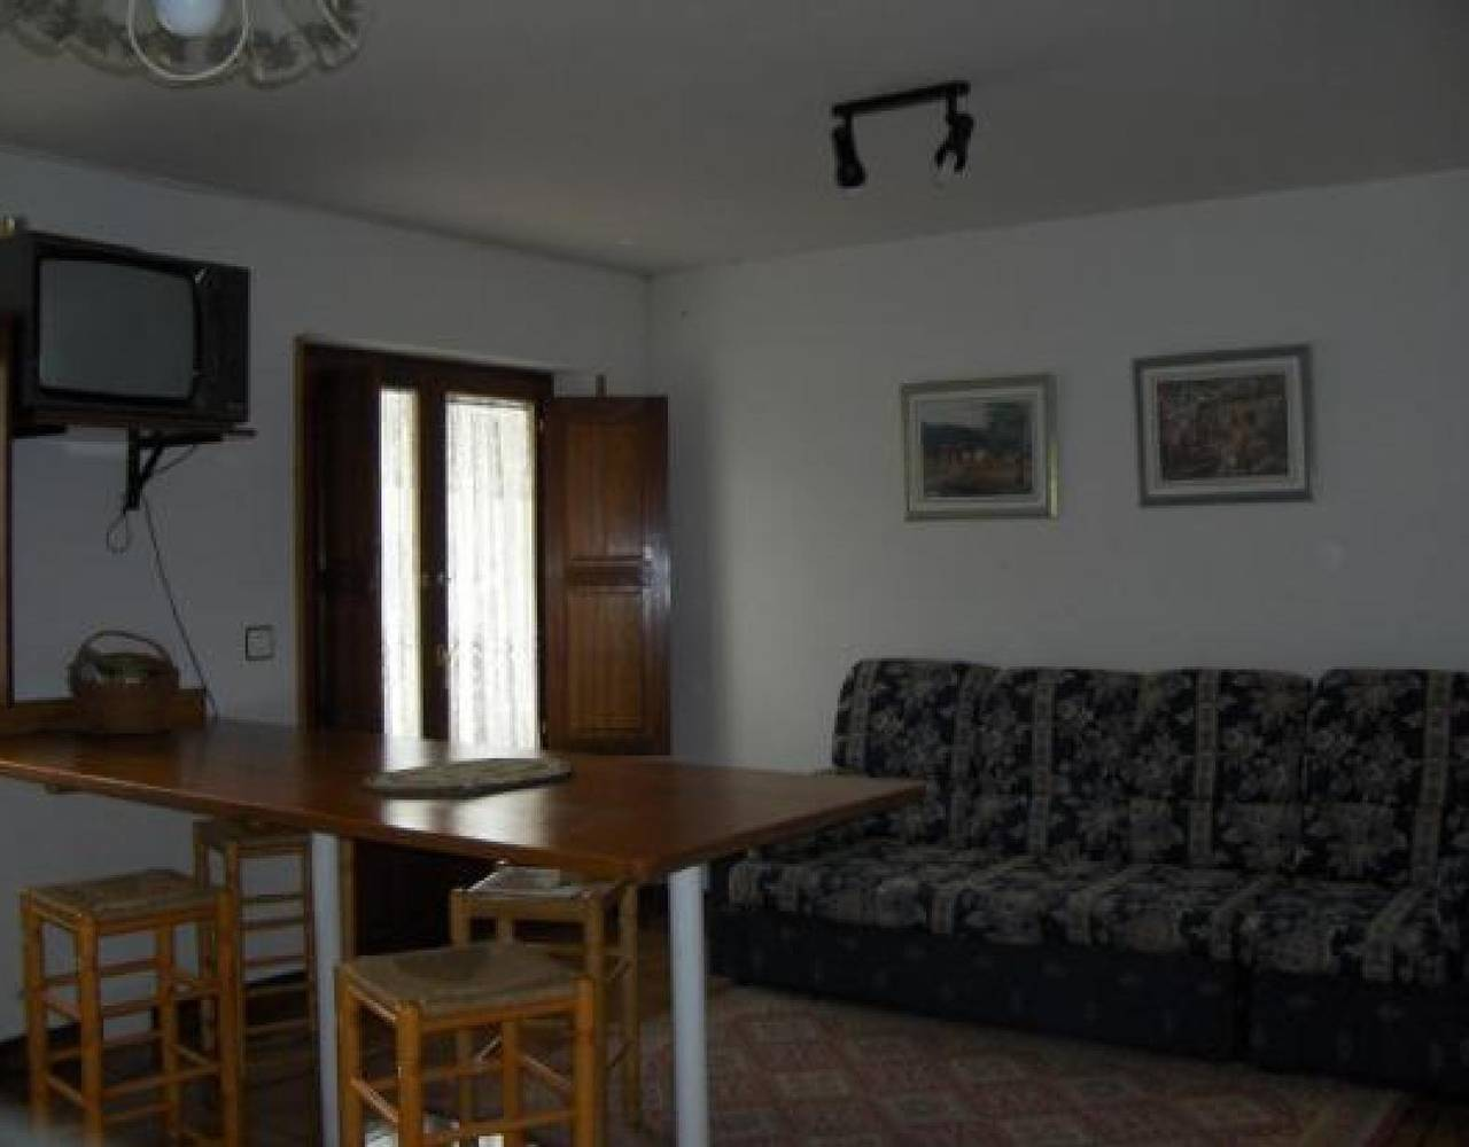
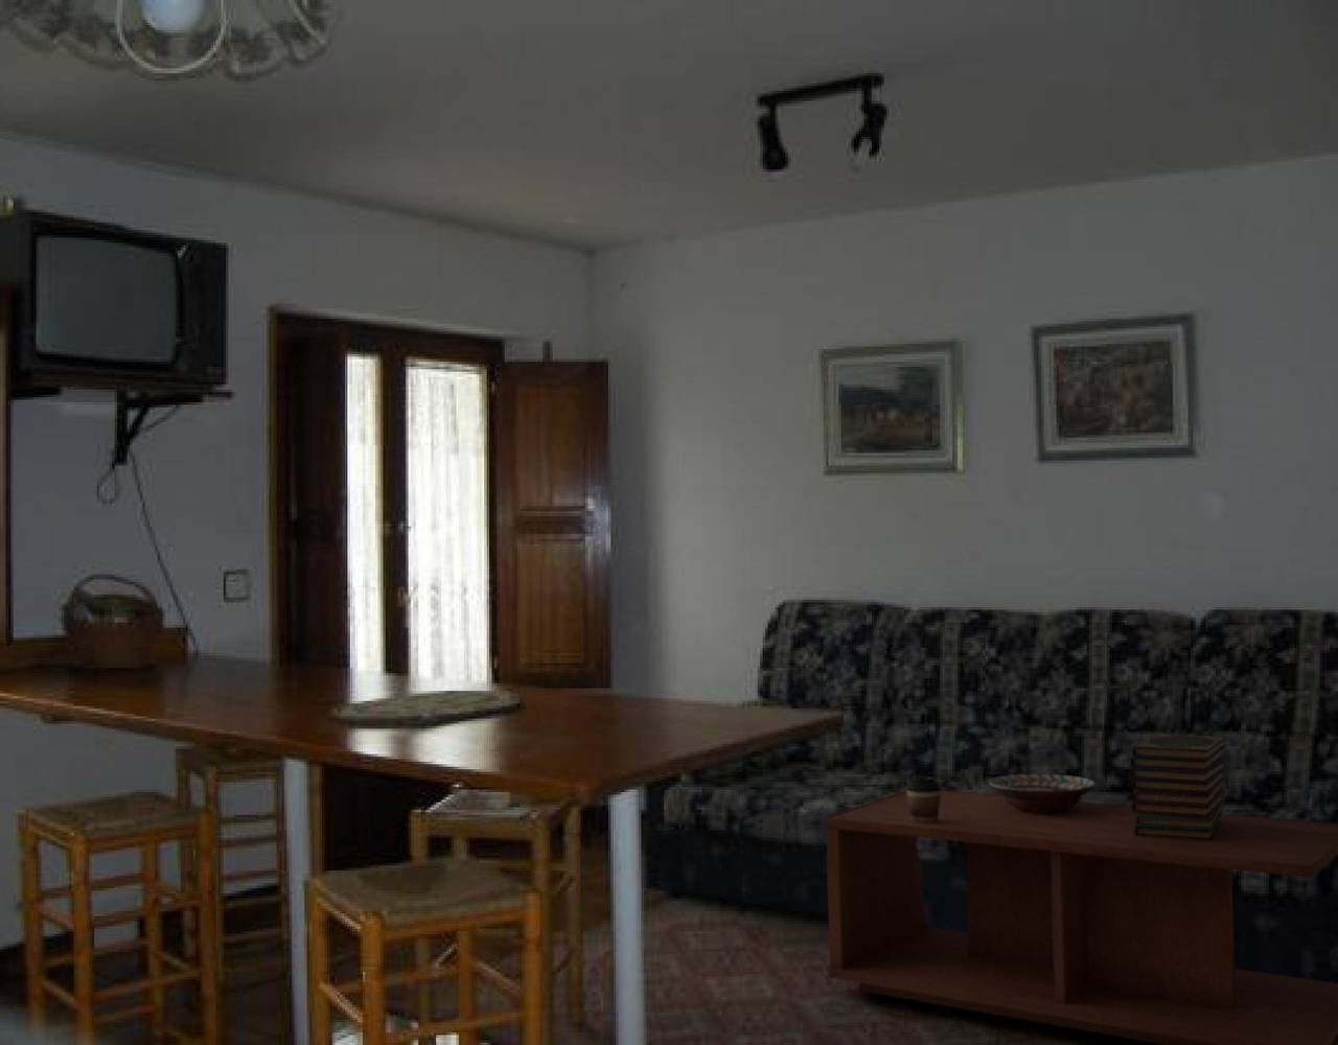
+ coffee table [823,789,1338,1045]
+ decorative bowl [987,772,1097,811]
+ coffee cup [905,775,943,823]
+ book stack [1129,732,1229,841]
